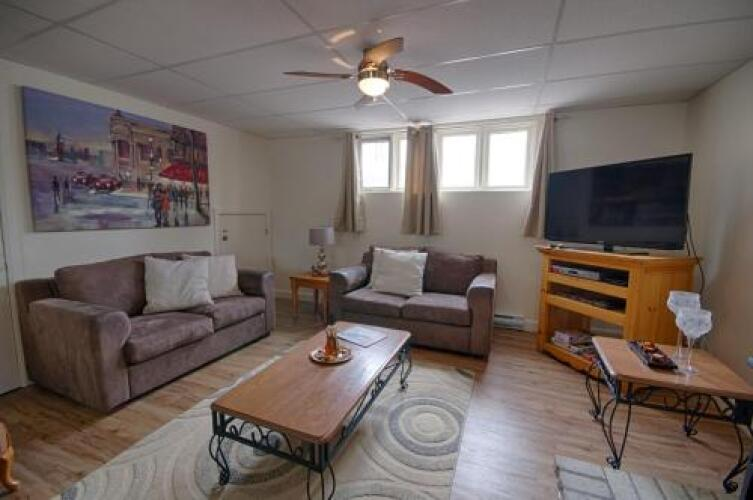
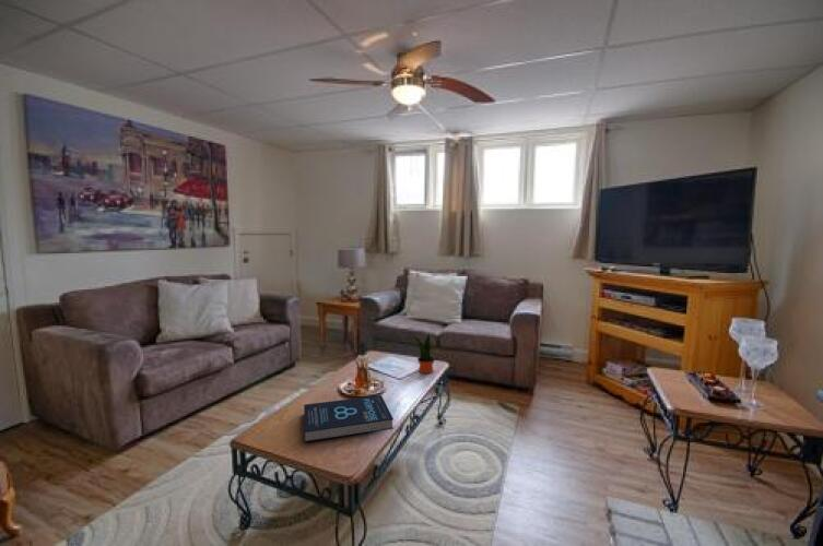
+ book [303,394,395,443]
+ potted plant [411,330,436,375]
